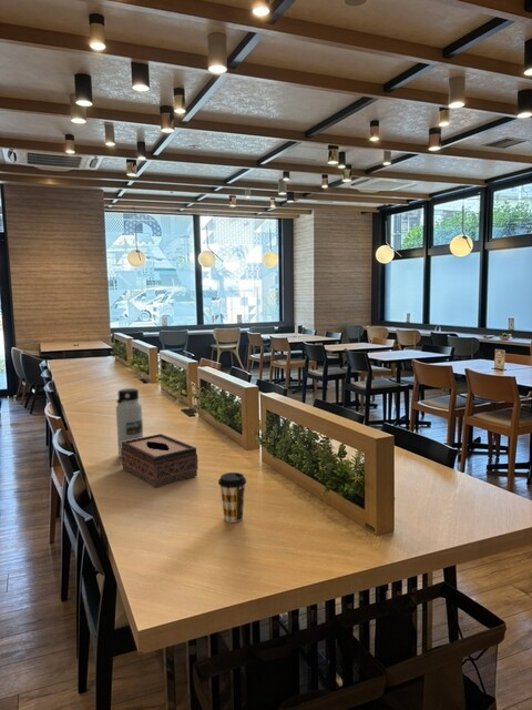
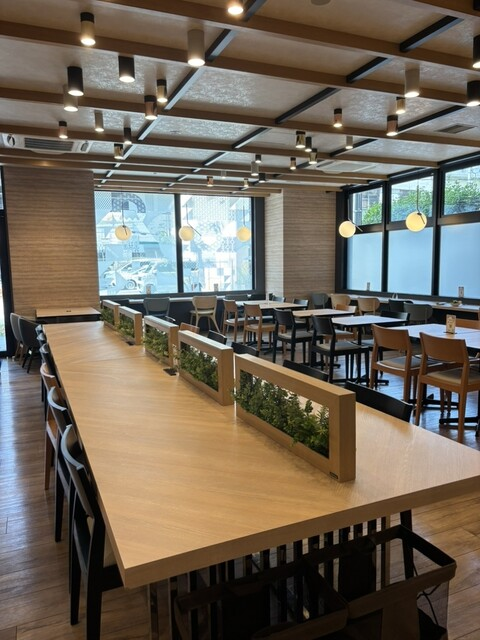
- water bottle [115,387,144,458]
- tissue box [120,433,198,488]
- coffee cup [217,471,247,524]
